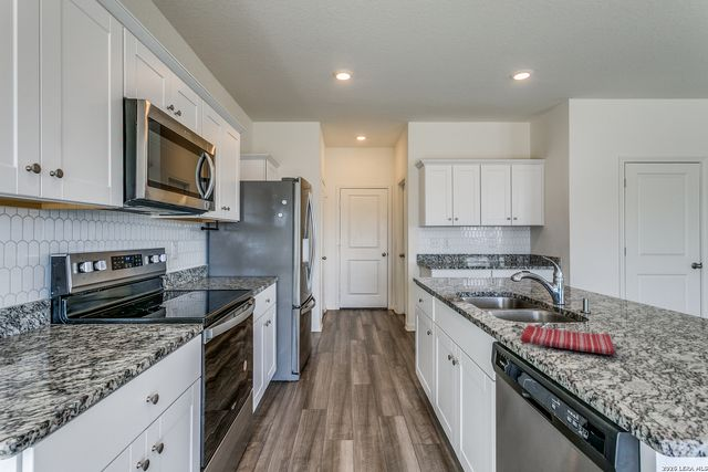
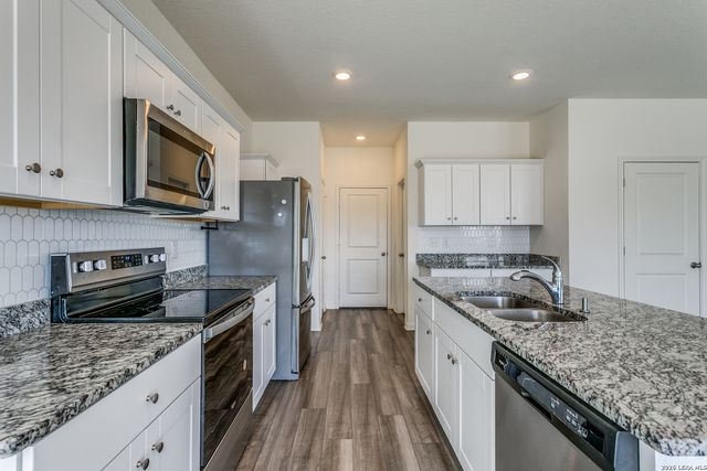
- dish towel [520,324,616,356]
